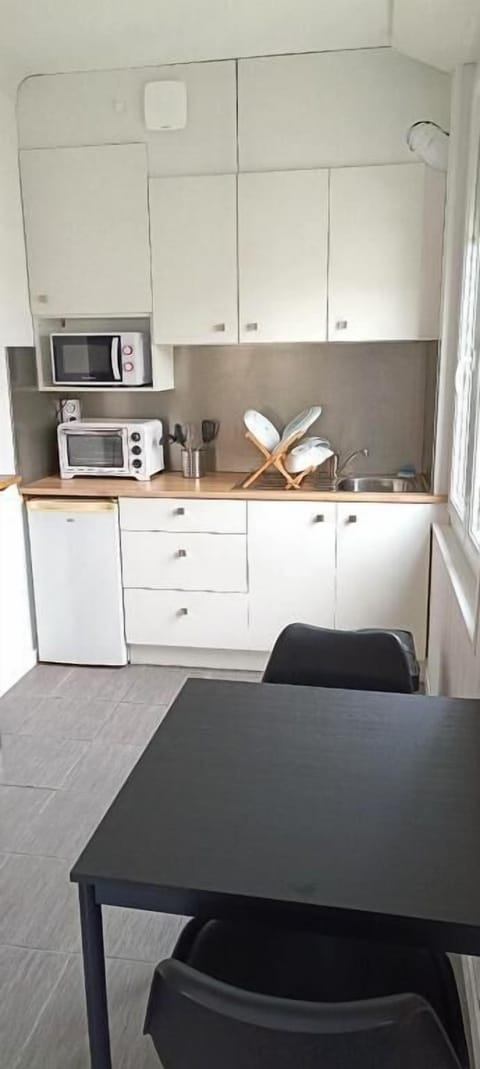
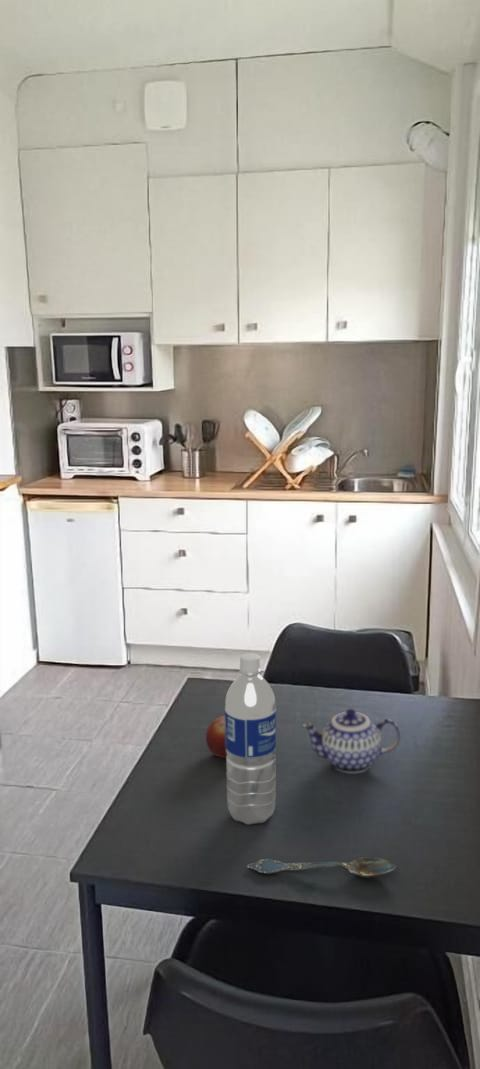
+ fruit [205,715,227,759]
+ teapot [301,708,401,774]
+ spoon [246,856,398,879]
+ water bottle [224,652,277,826]
